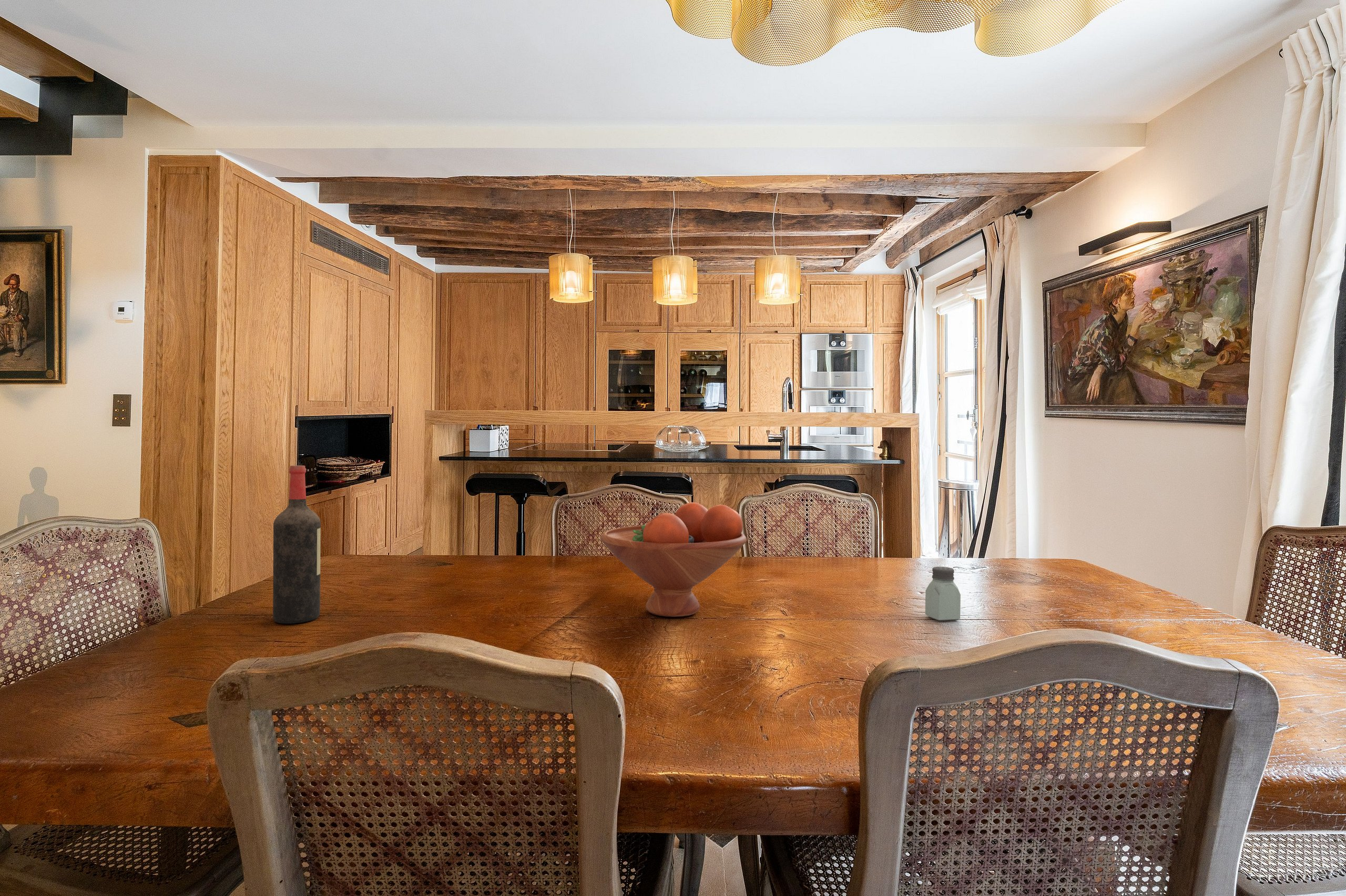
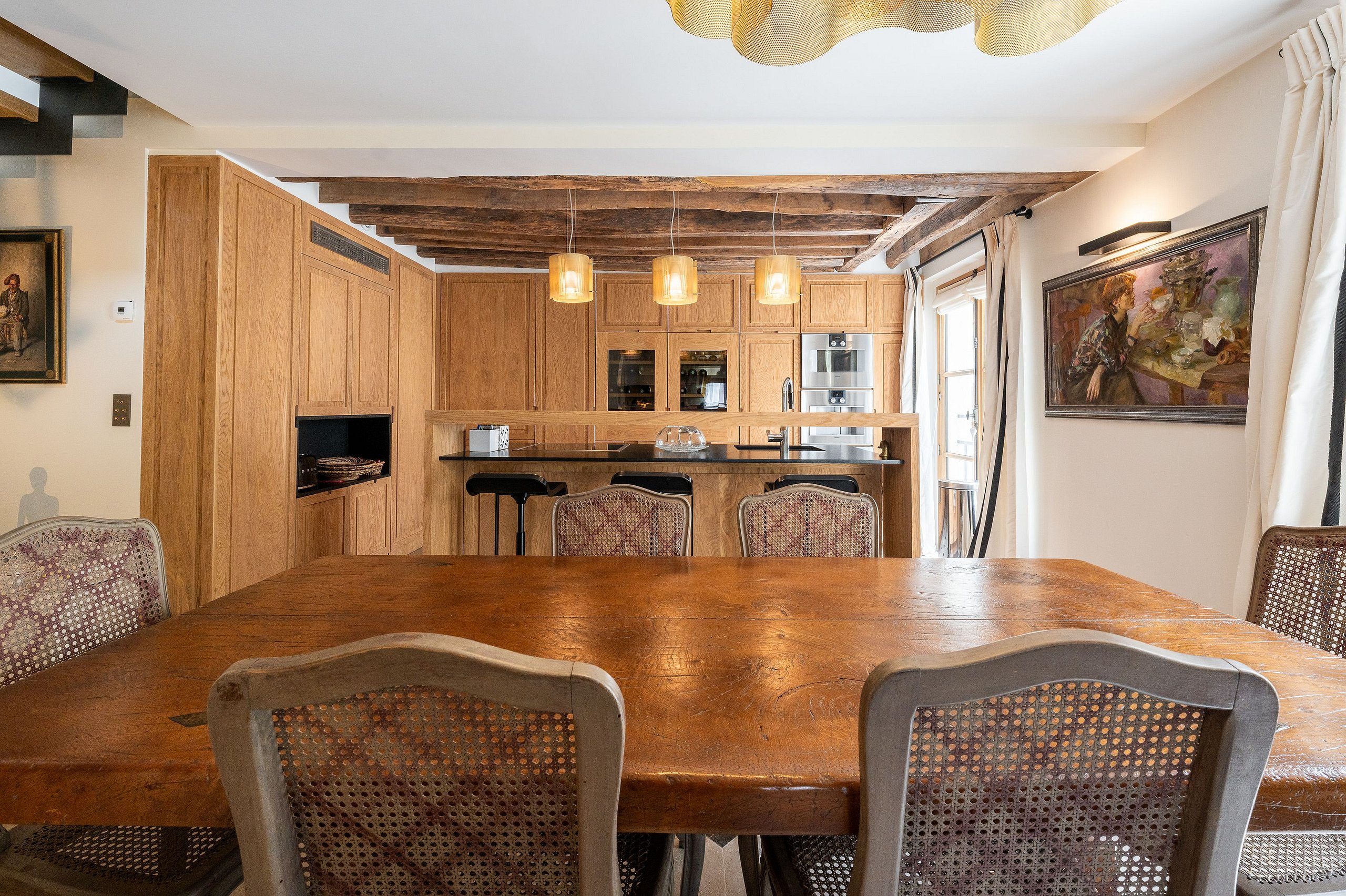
- saltshaker [925,566,961,621]
- wine bottle [272,465,321,624]
- fruit bowl [600,502,747,617]
